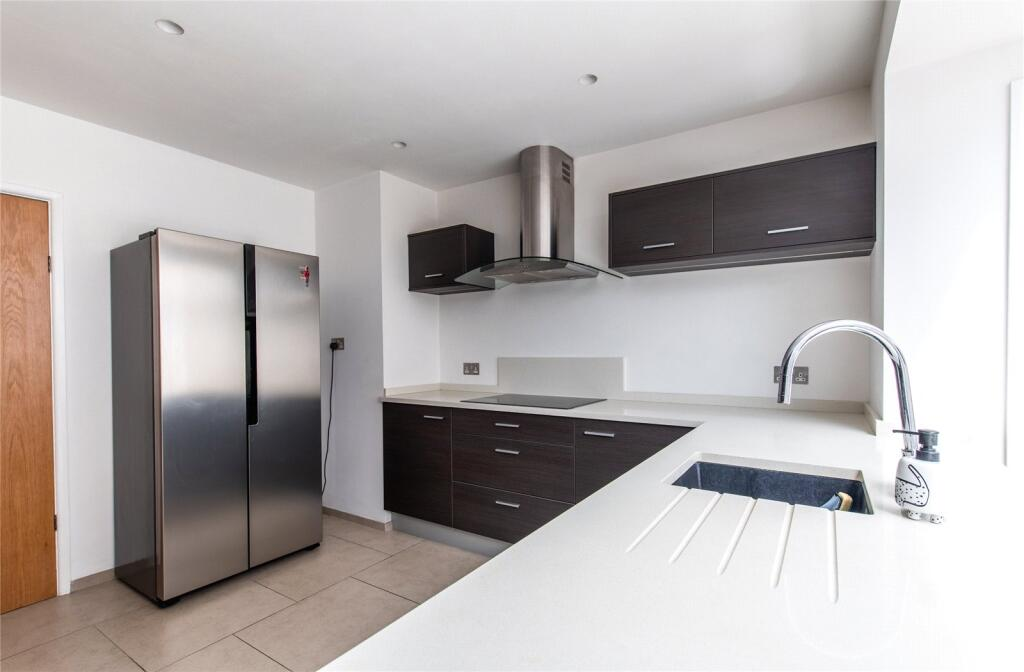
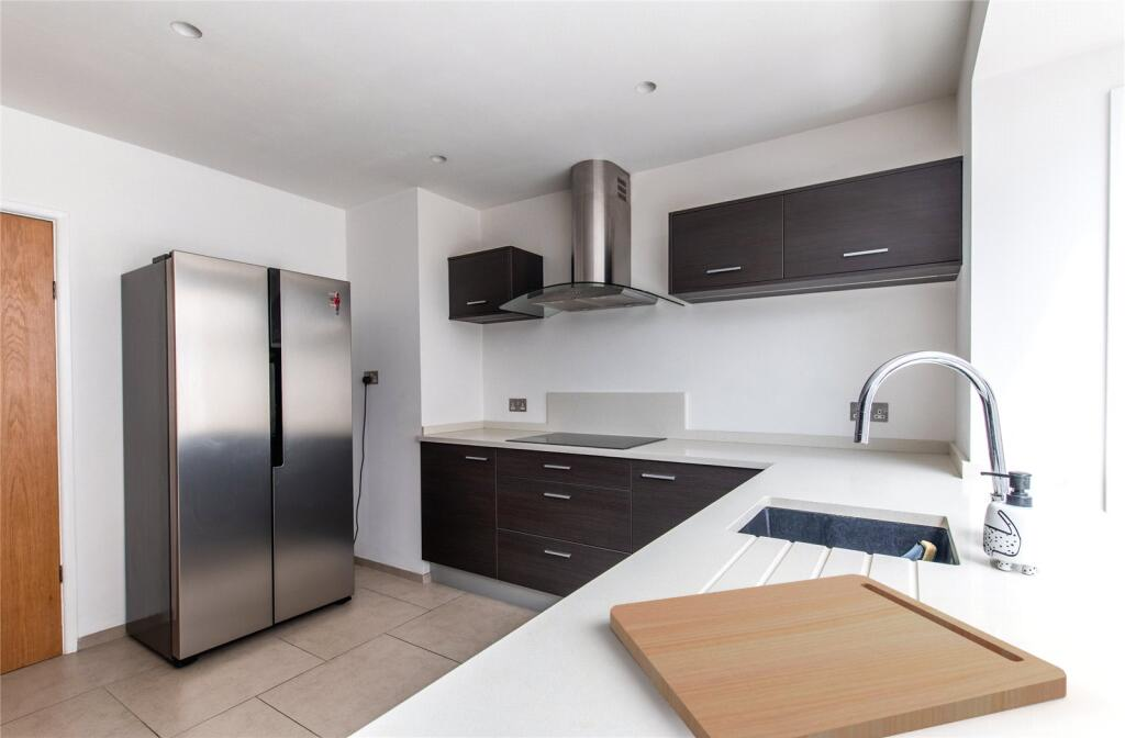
+ cutting board [609,573,1068,738]
